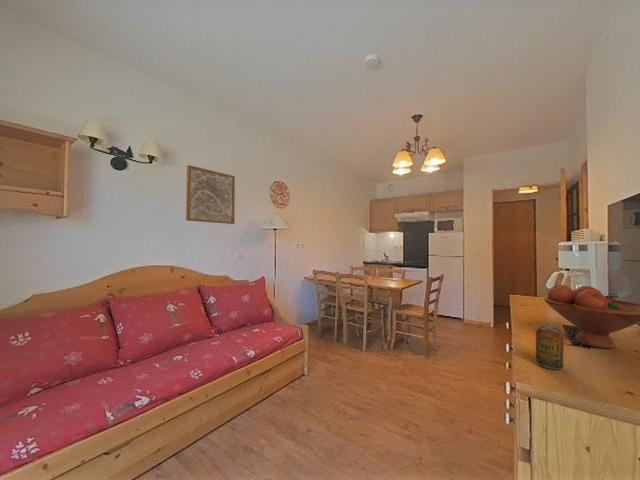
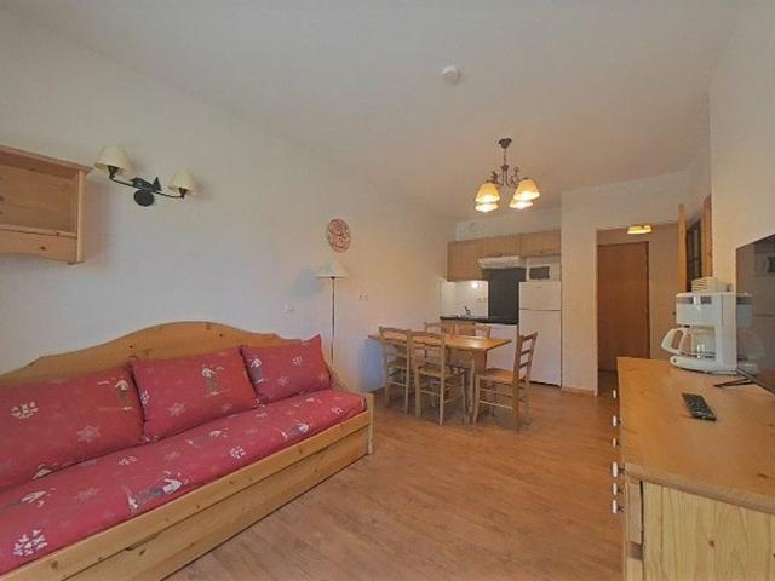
- beverage can [535,325,565,370]
- fruit bowl [543,284,640,350]
- wall art [185,164,236,225]
